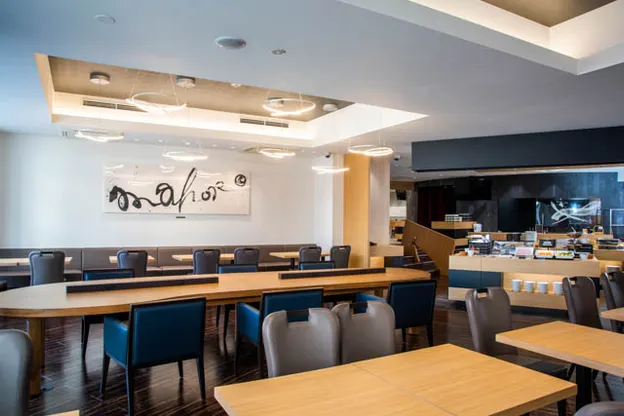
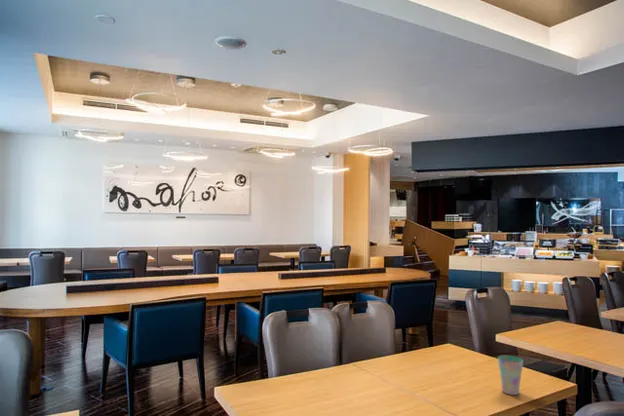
+ cup [497,354,524,396]
